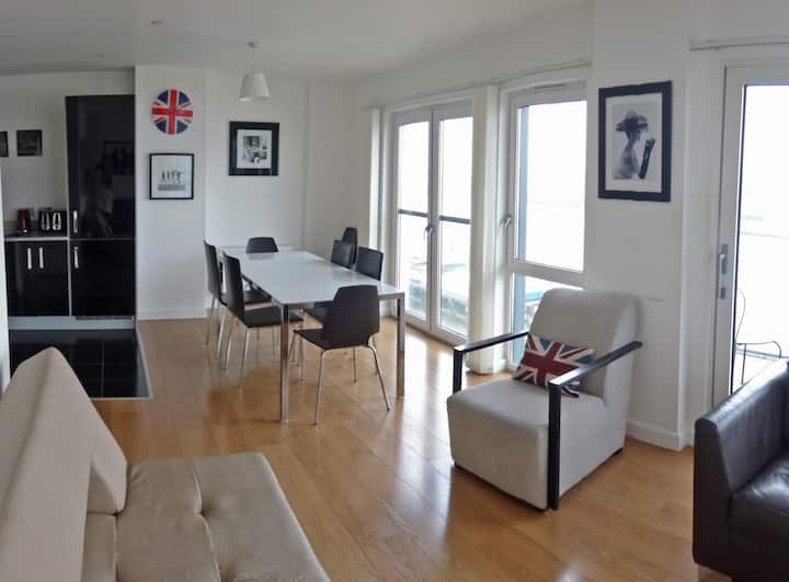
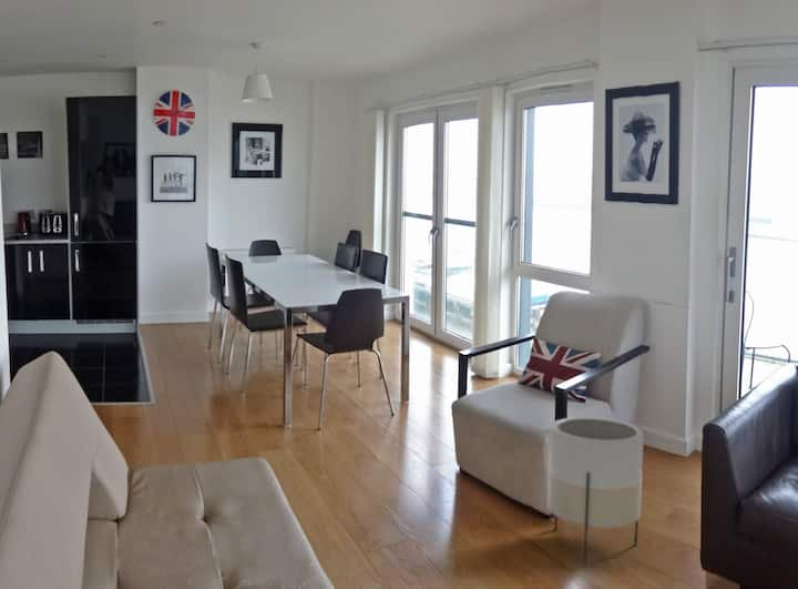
+ planter [546,416,645,568]
